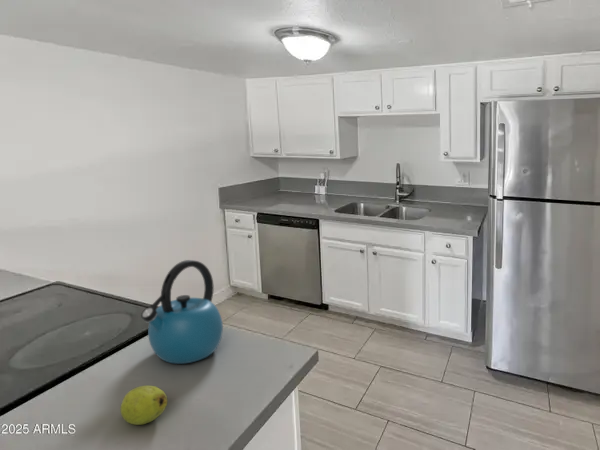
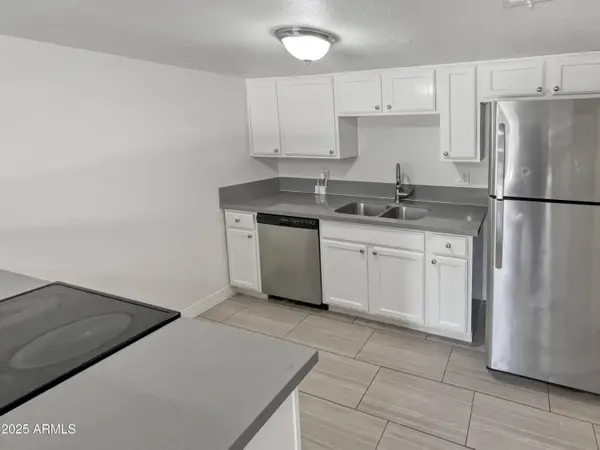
- kettle [140,259,224,365]
- fruit [120,385,168,426]
